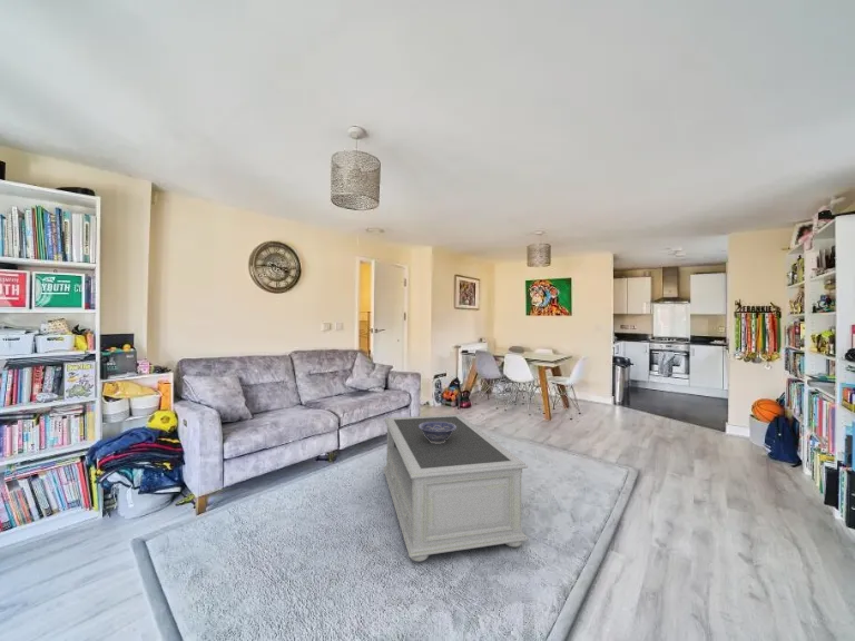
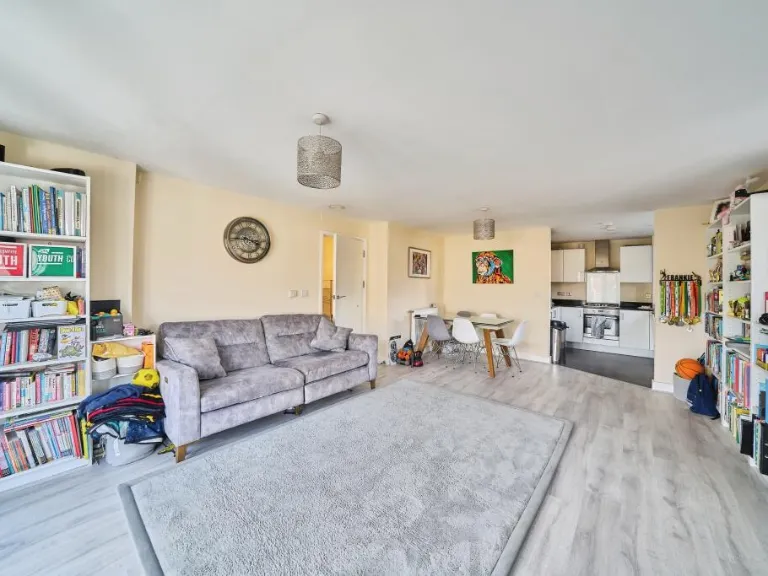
- coffee table [382,413,529,562]
- decorative bowl [419,422,456,444]
